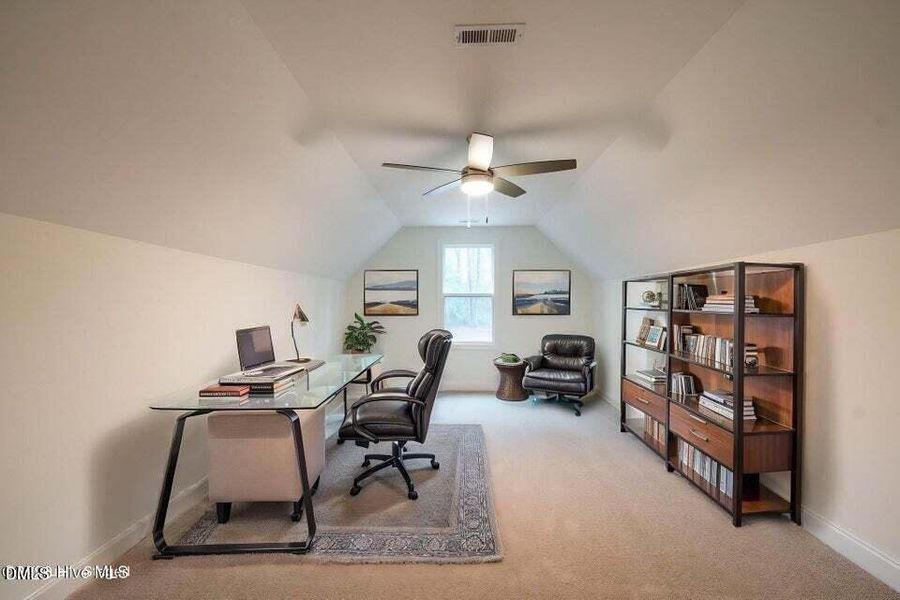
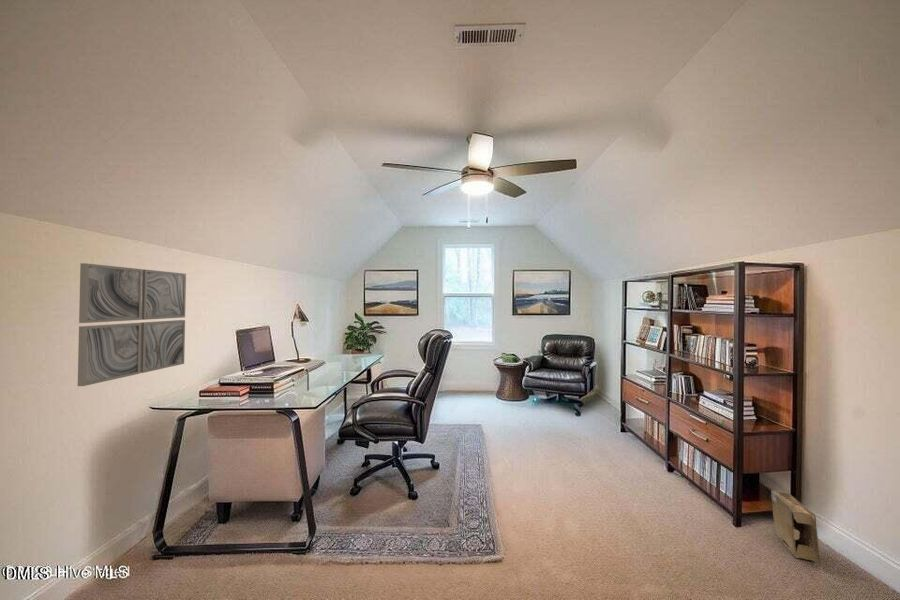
+ cardboard box [770,490,822,567]
+ wall art [77,262,187,387]
